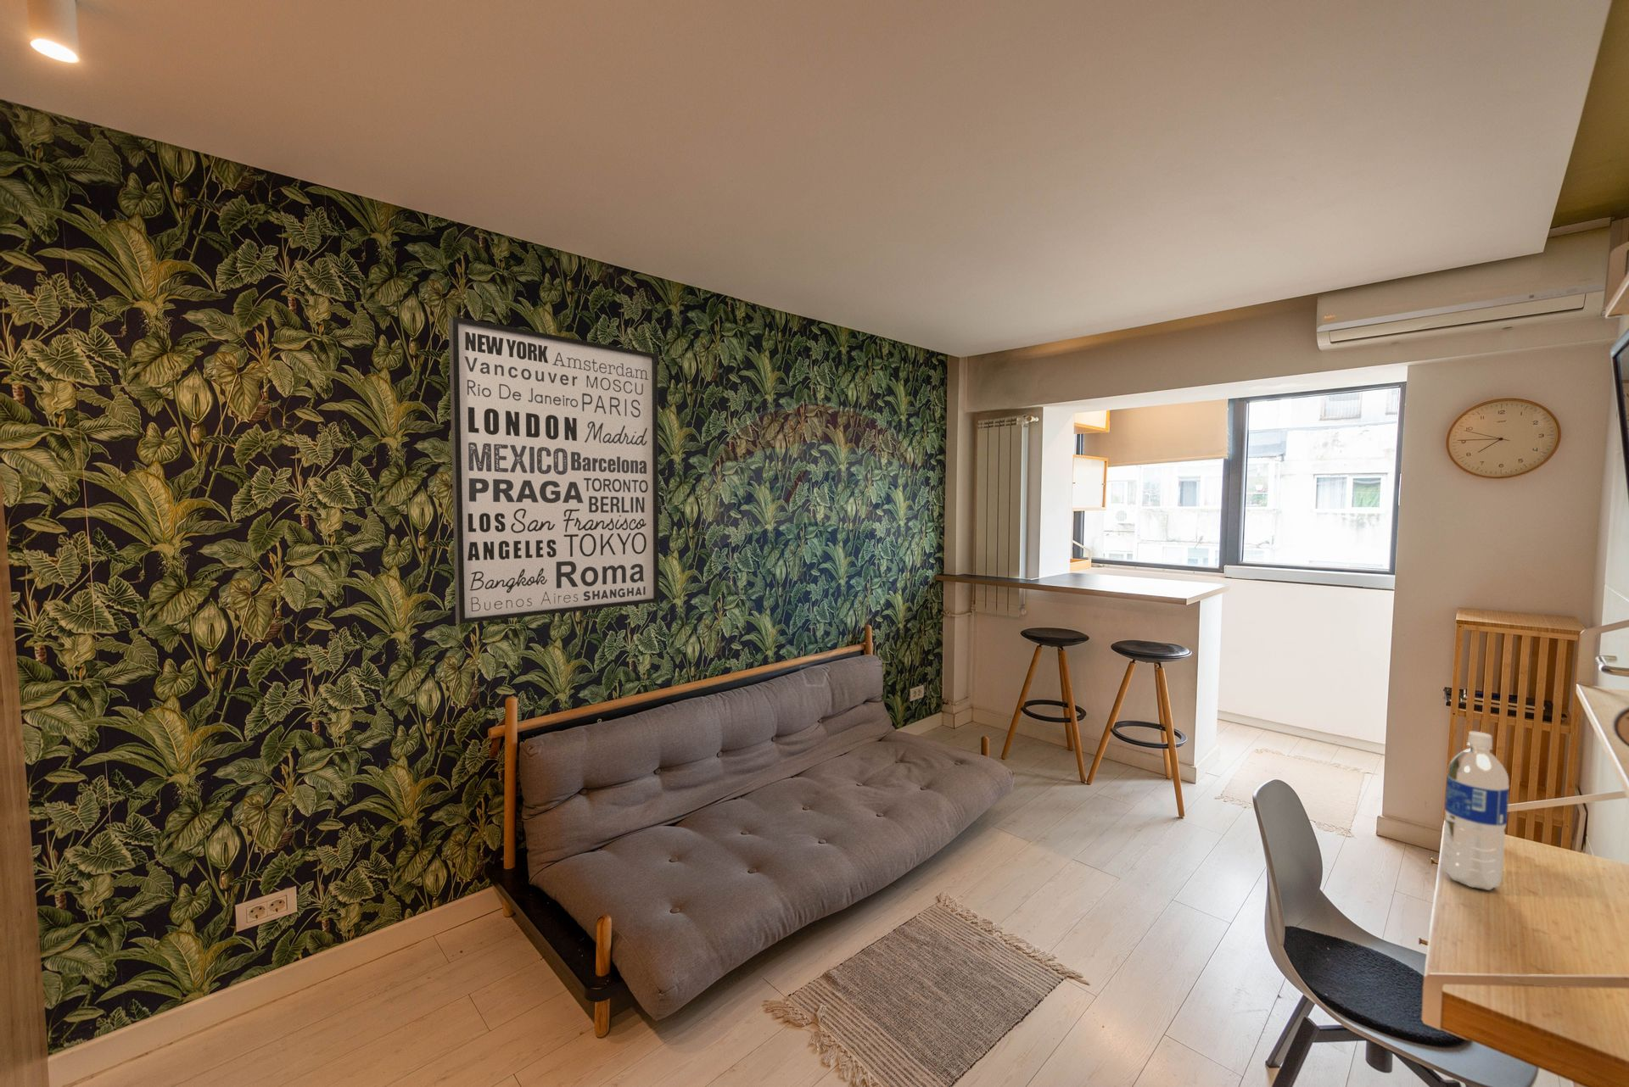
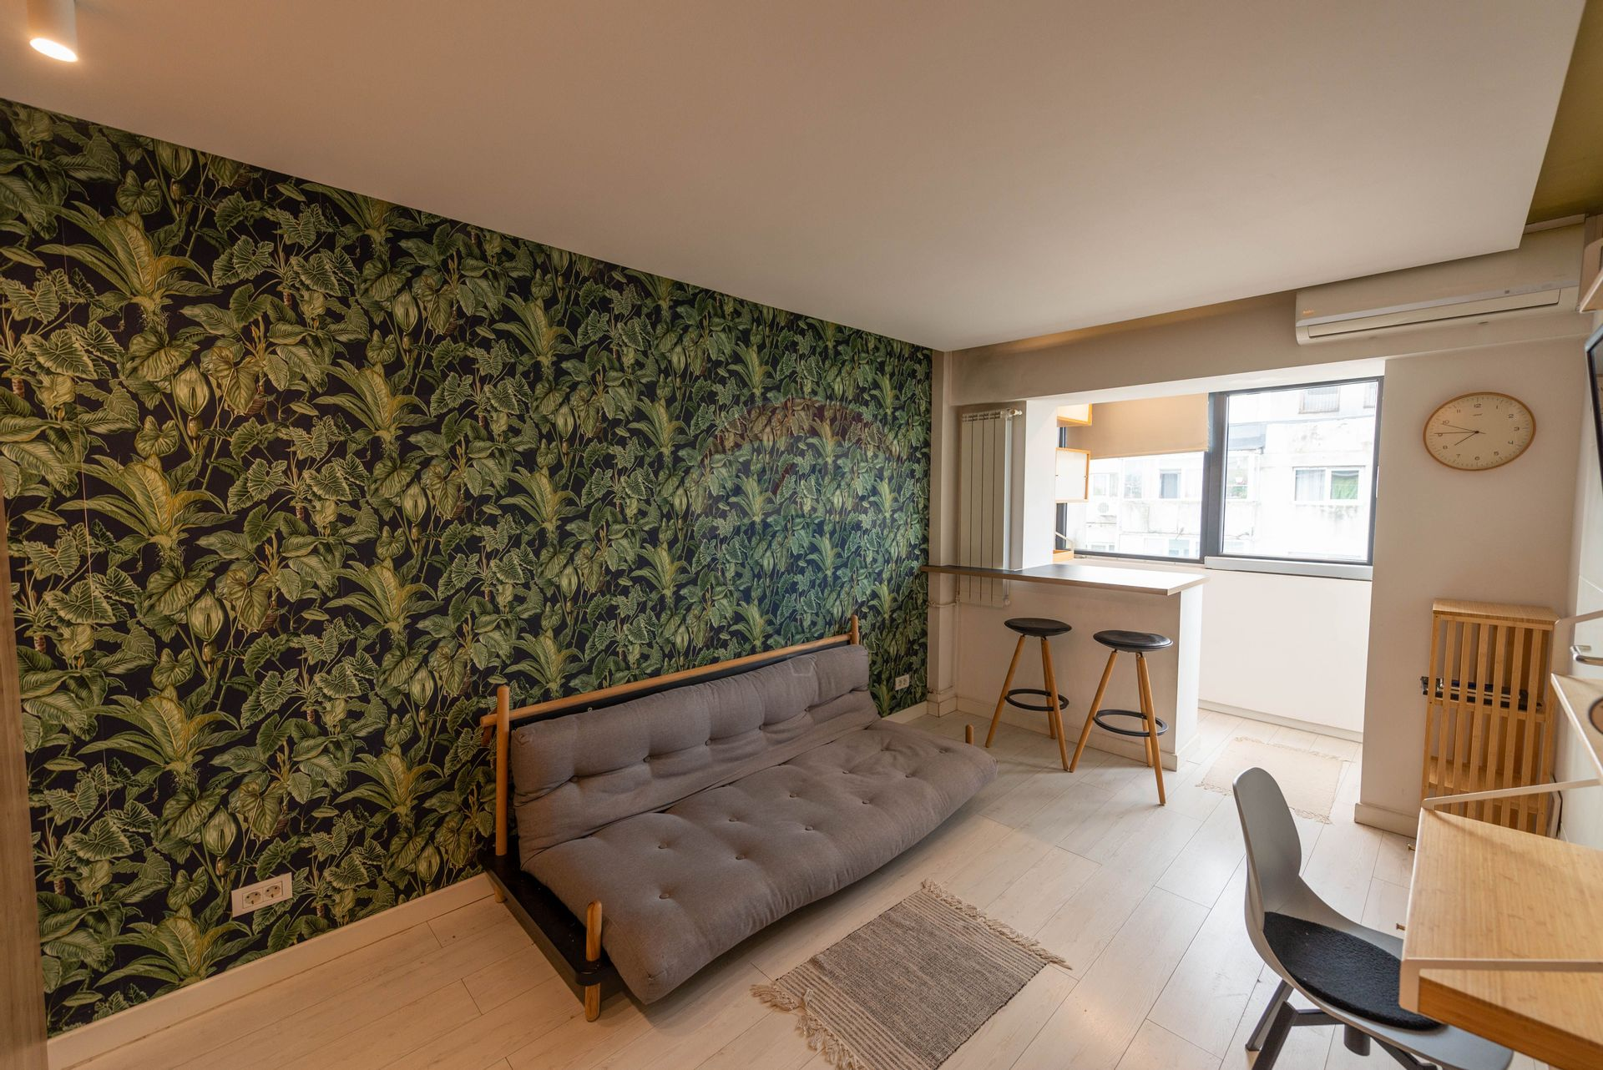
- water bottle [1442,730,1510,892]
- wall art [448,317,660,625]
